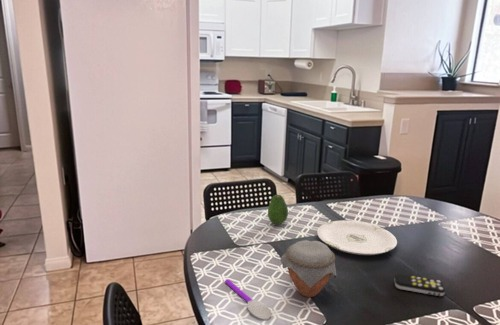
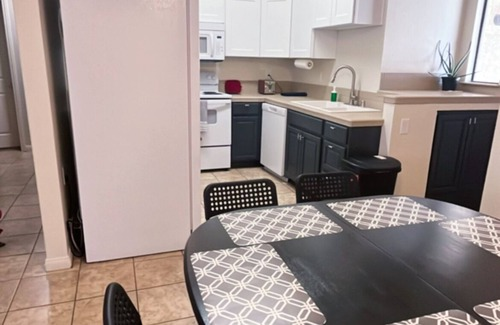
- remote control [393,273,446,297]
- jar [279,239,337,298]
- fruit [267,194,289,226]
- spoon [224,279,272,321]
- plate [316,219,398,256]
